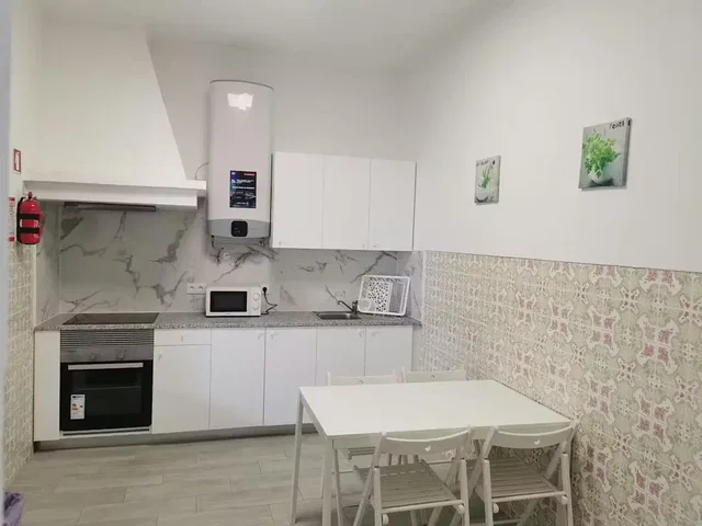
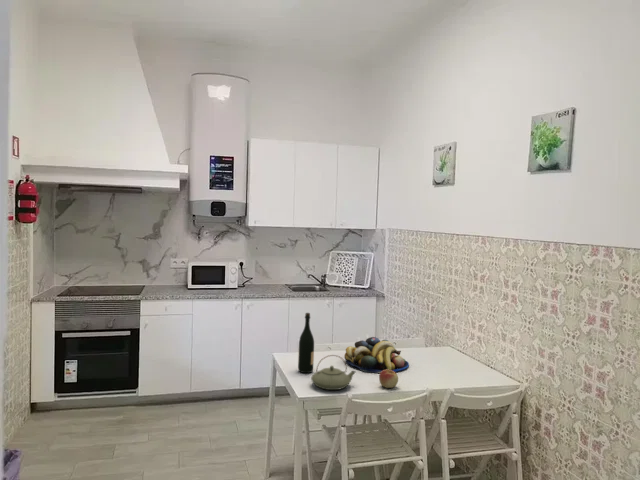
+ teapot [310,354,357,391]
+ wine bottle [297,312,315,374]
+ fruit bowl [344,336,410,374]
+ apple [378,369,399,389]
